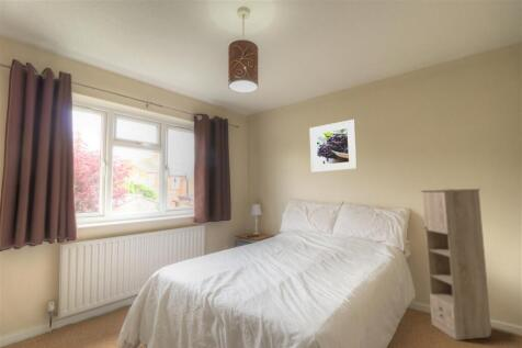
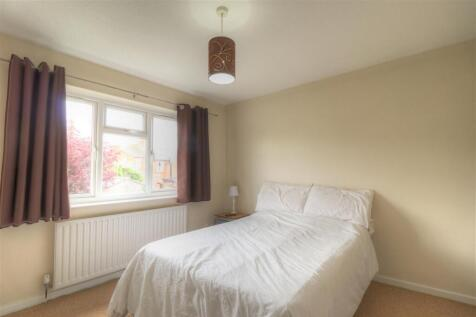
- storage cabinet [419,188,492,341]
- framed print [308,119,359,173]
